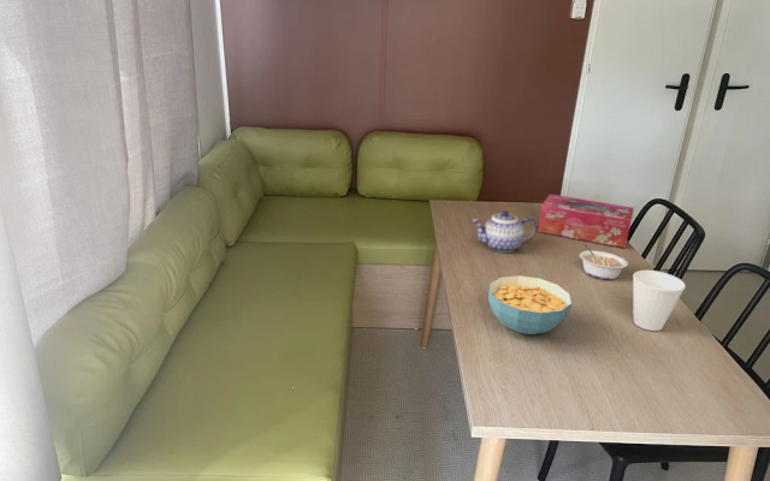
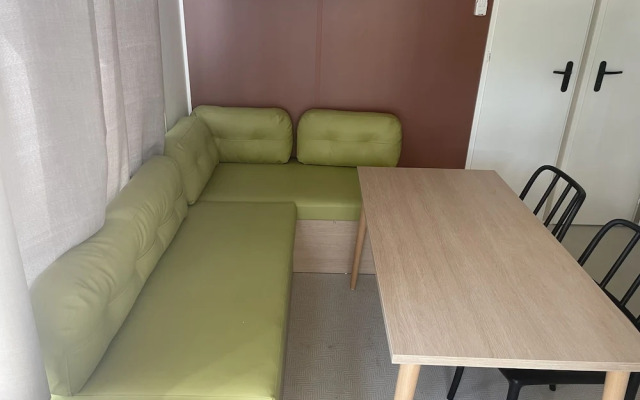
- tissue box [537,194,635,249]
- cup [632,269,687,332]
- legume [579,243,629,280]
- teapot [470,209,537,254]
- cereal bowl [487,274,573,335]
